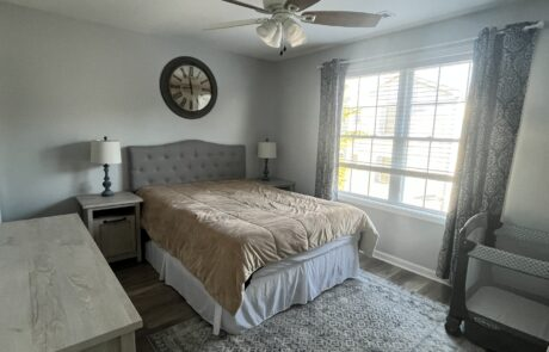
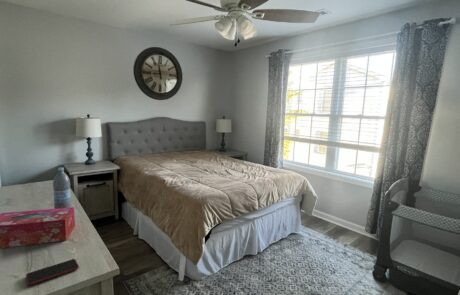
+ tissue box [0,206,76,249]
+ smartphone [25,258,80,286]
+ water bottle [52,167,72,209]
